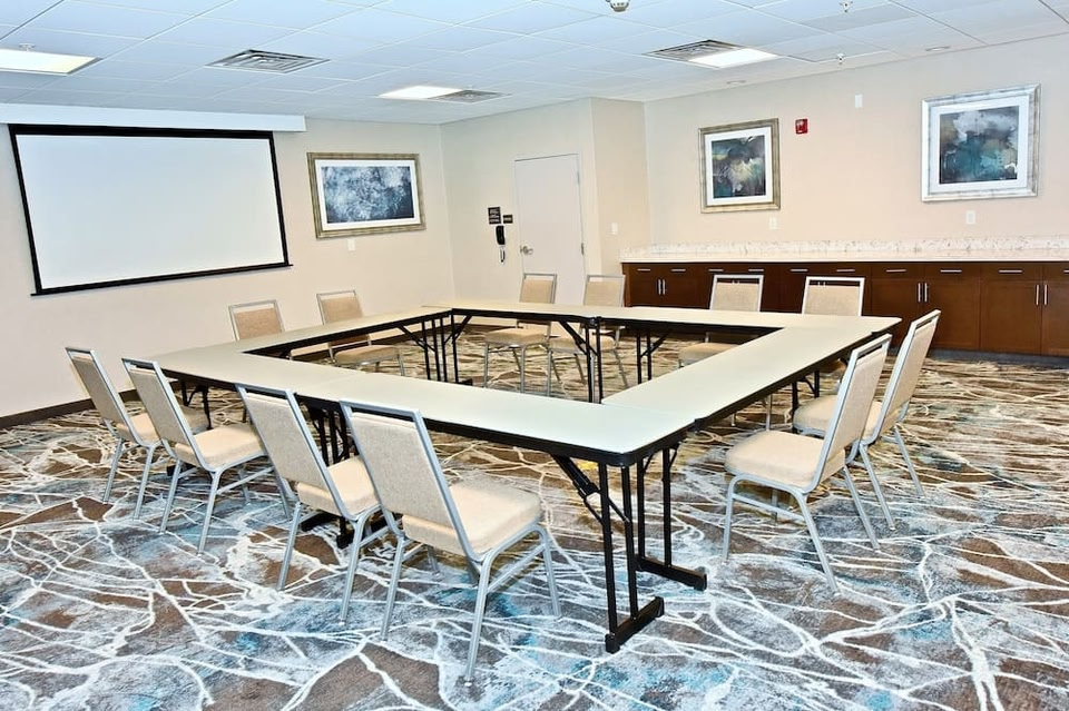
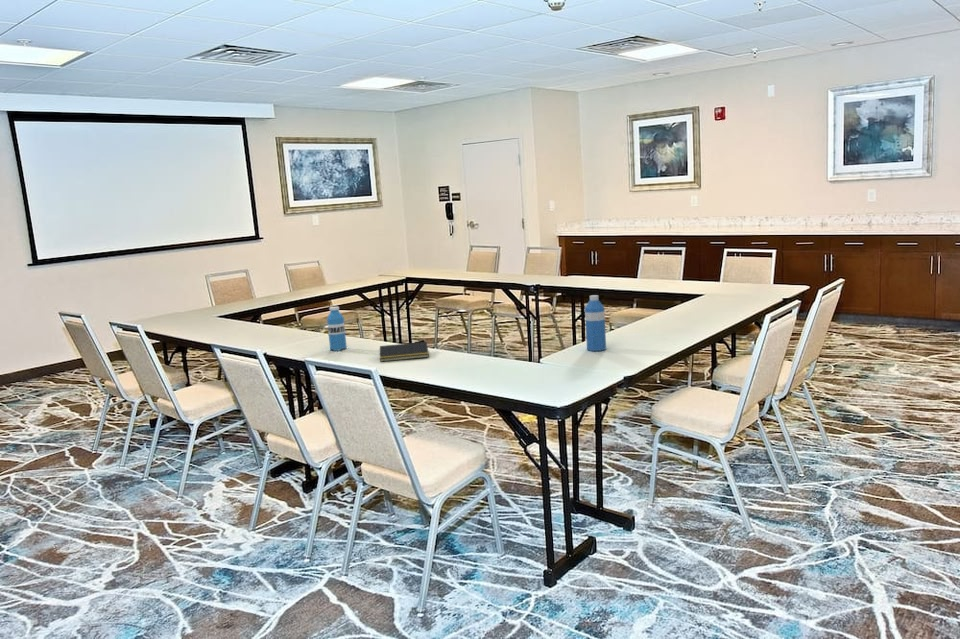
+ notepad [378,341,430,363]
+ water bottle [584,294,607,352]
+ water bottle [326,306,348,352]
